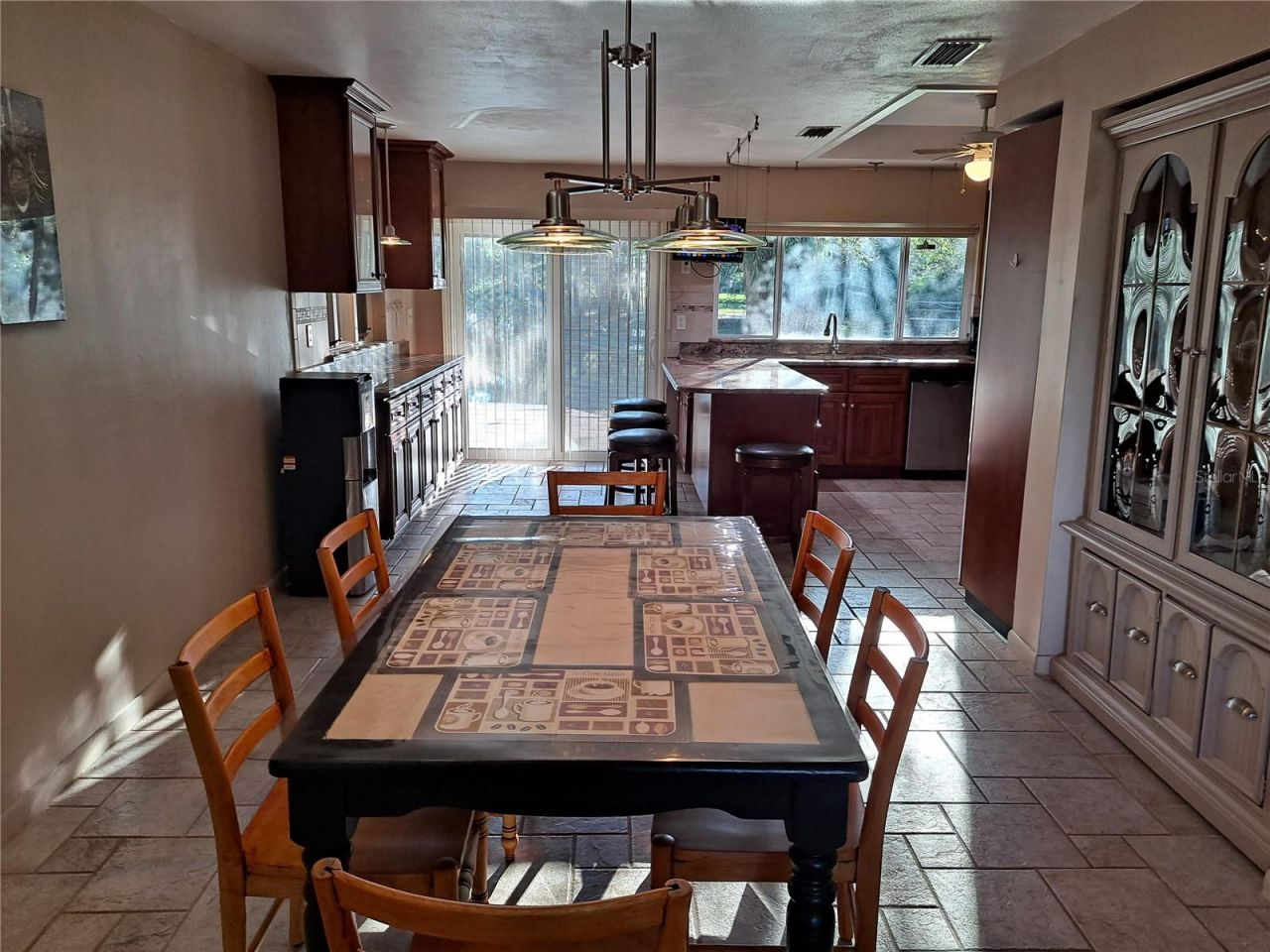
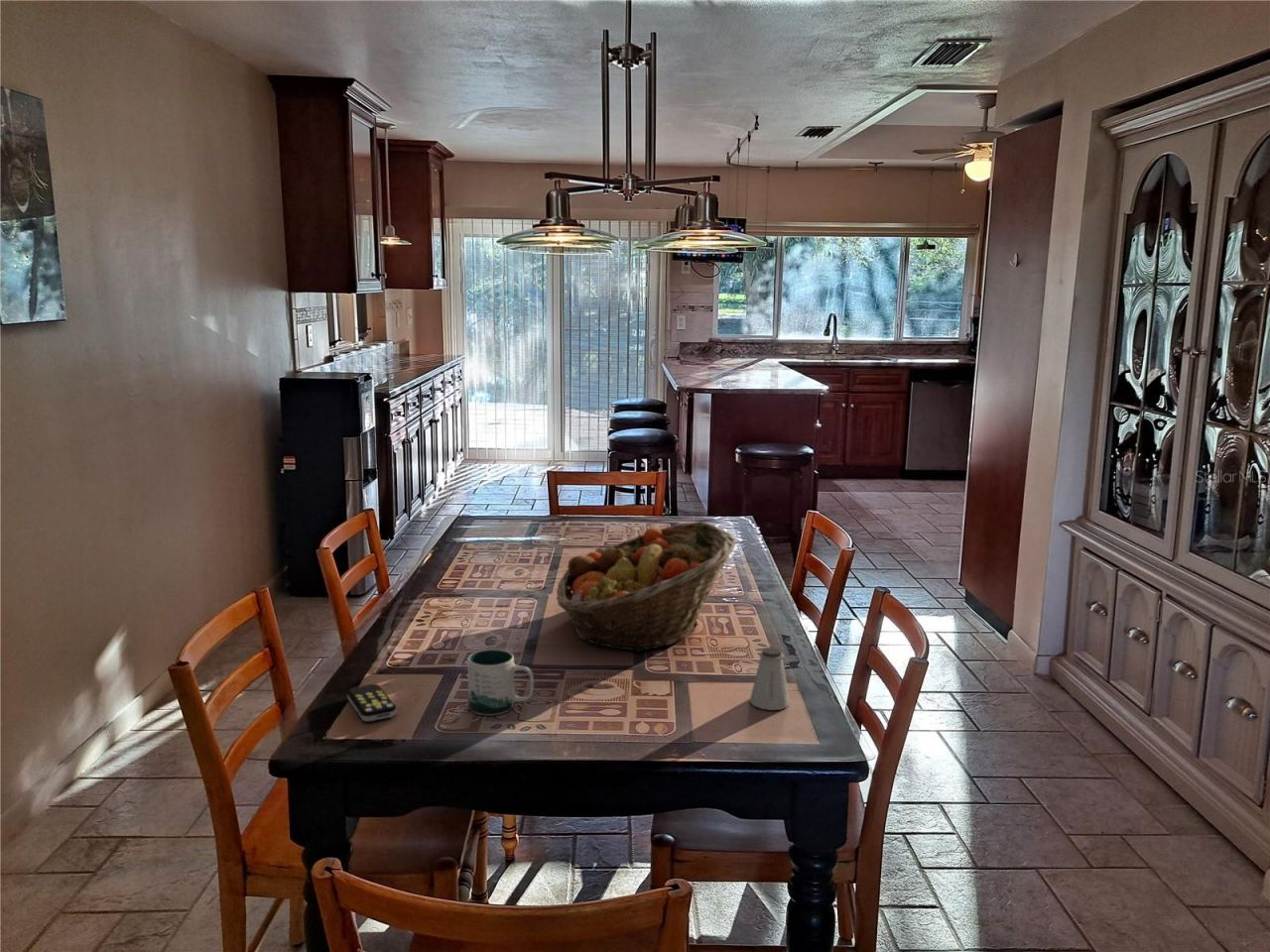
+ mug [466,649,535,717]
+ remote control [346,683,397,723]
+ fruit basket [556,521,737,653]
+ saltshaker [749,646,791,711]
